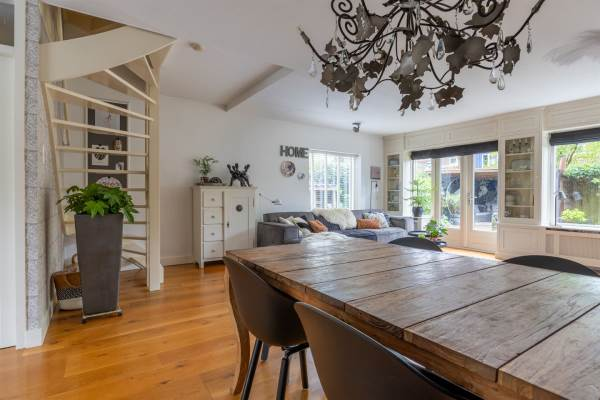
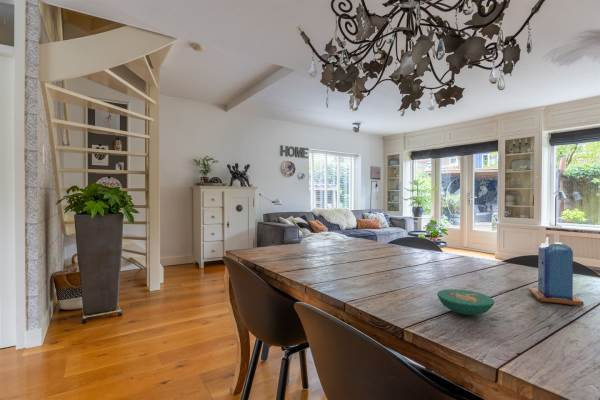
+ bowl [436,288,495,316]
+ candle [528,236,584,307]
